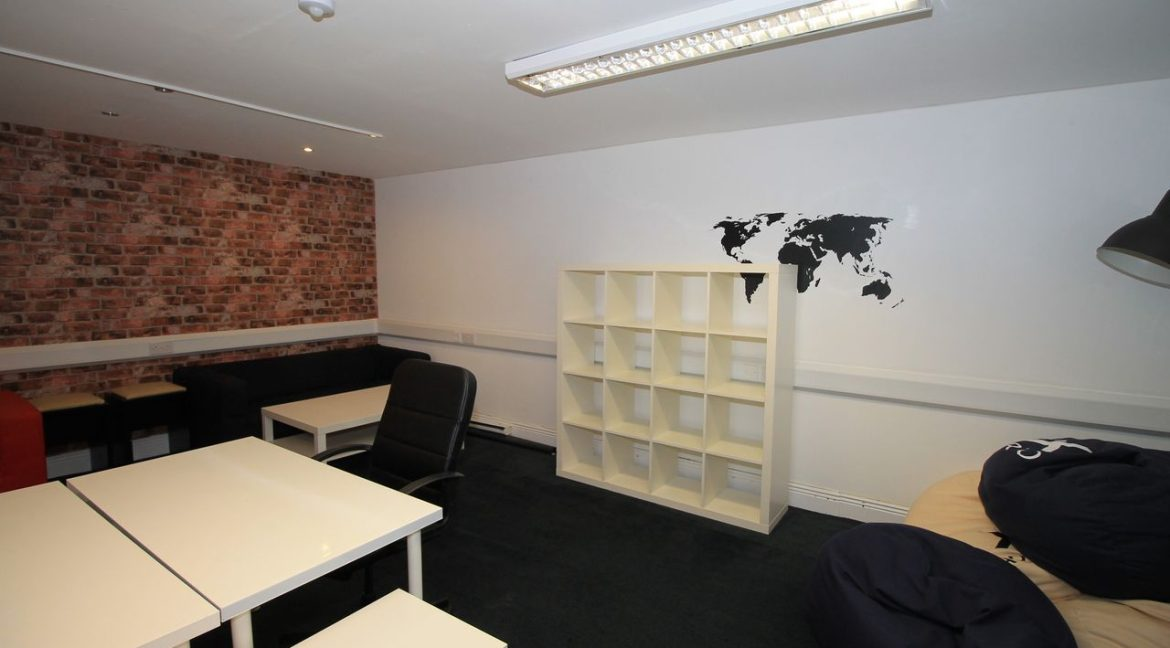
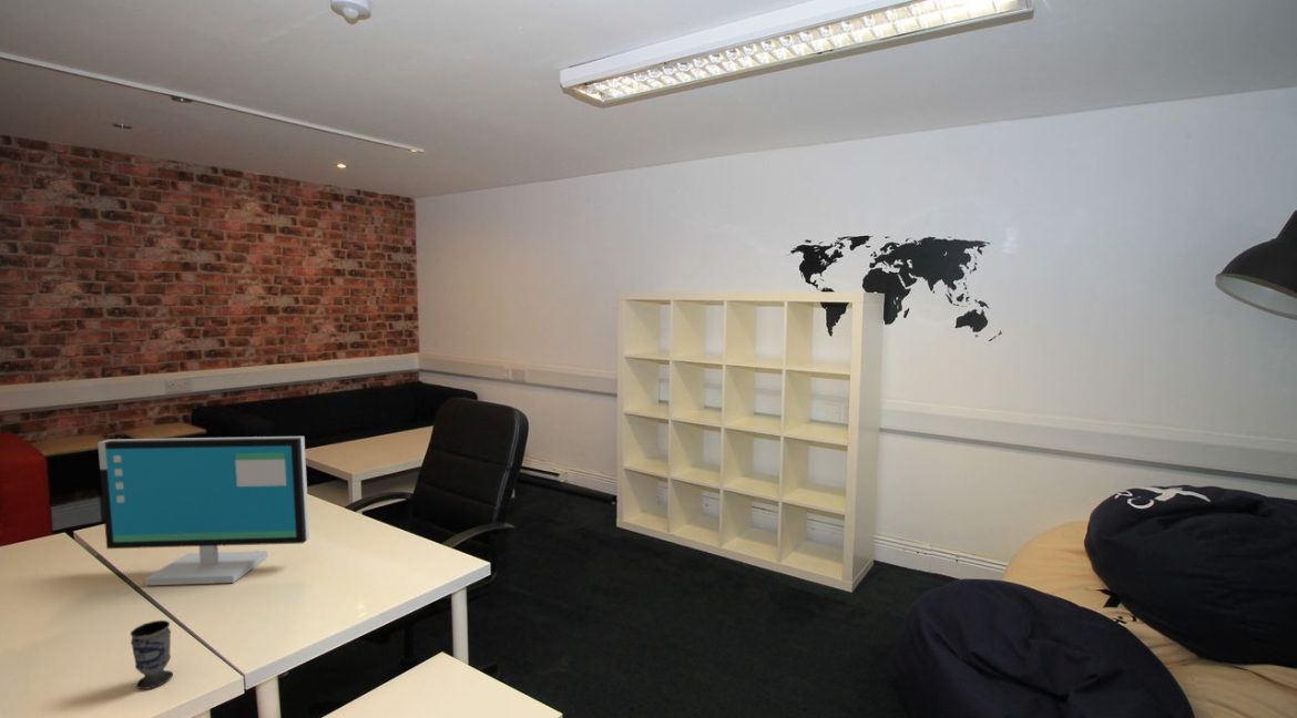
+ computer monitor [96,435,310,586]
+ cup [130,619,174,690]
